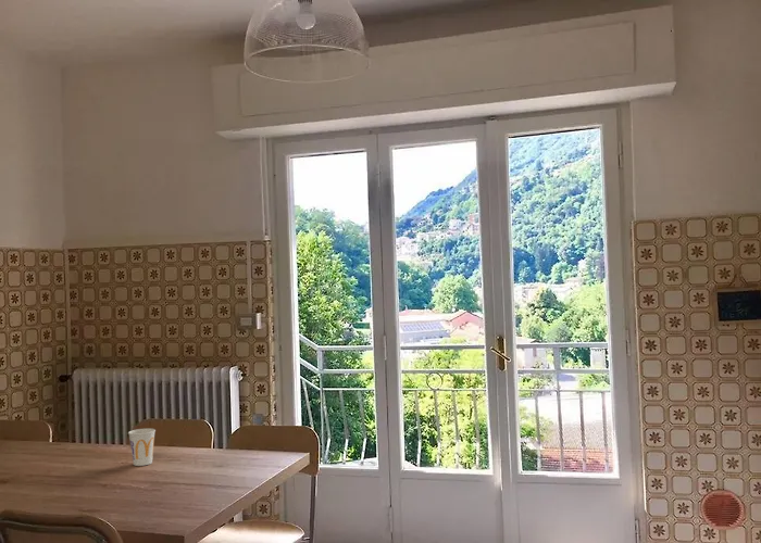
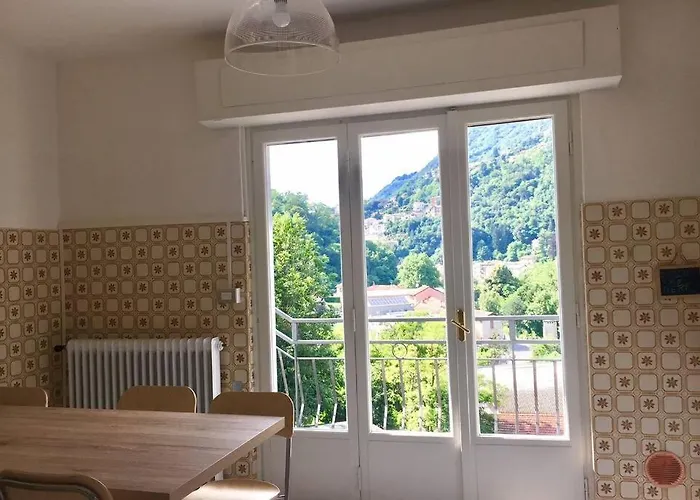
- cup [127,428,157,467]
